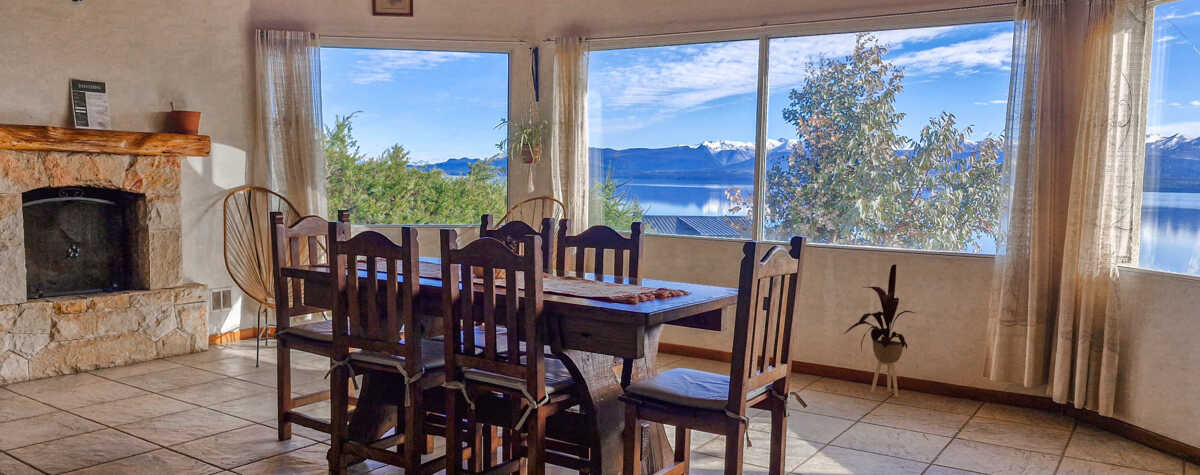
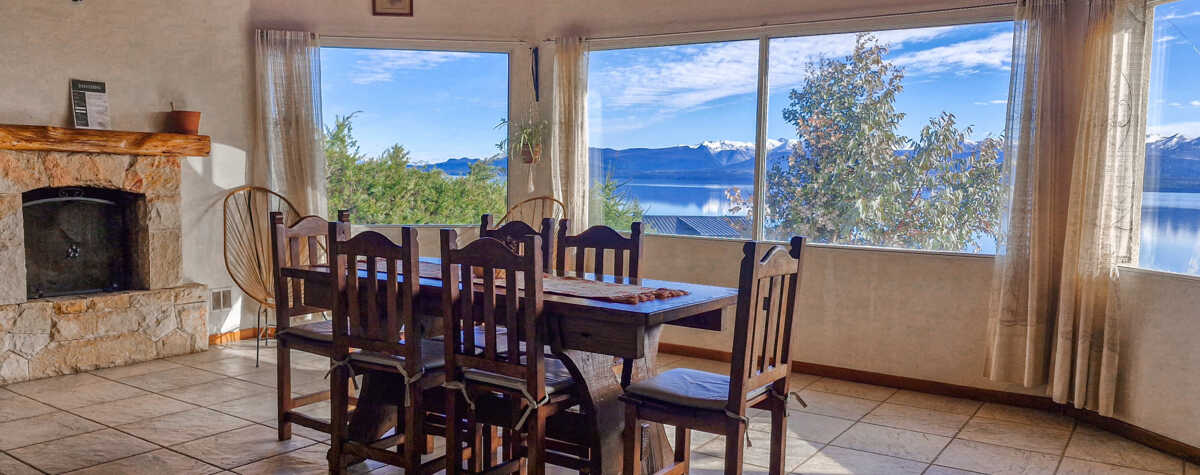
- house plant [842,263,915,398]
